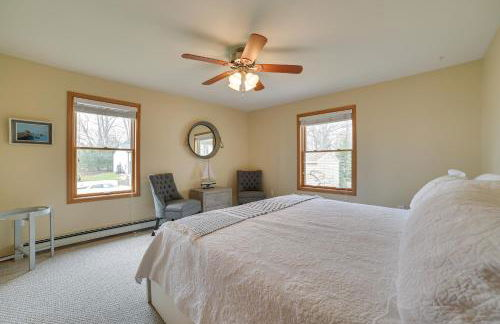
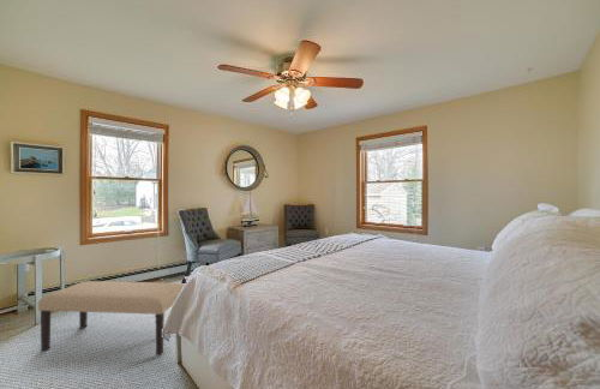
+ bench [37,280,186,357]
